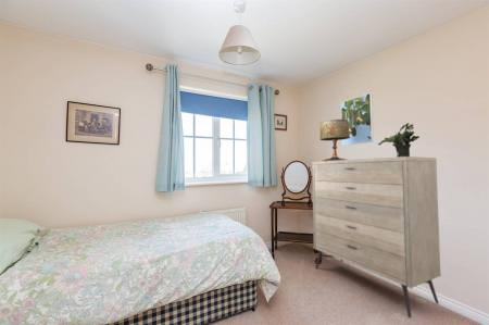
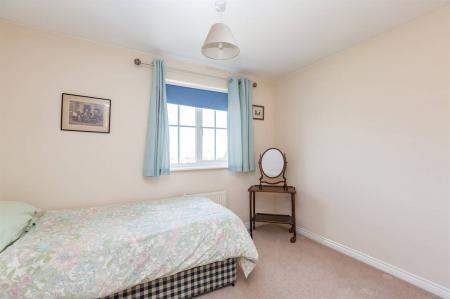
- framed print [340,92,374,147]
- dresser [311,155,441,318]
- potted plant [377,122,421,158]
- table lamp [319,118,350,162]
